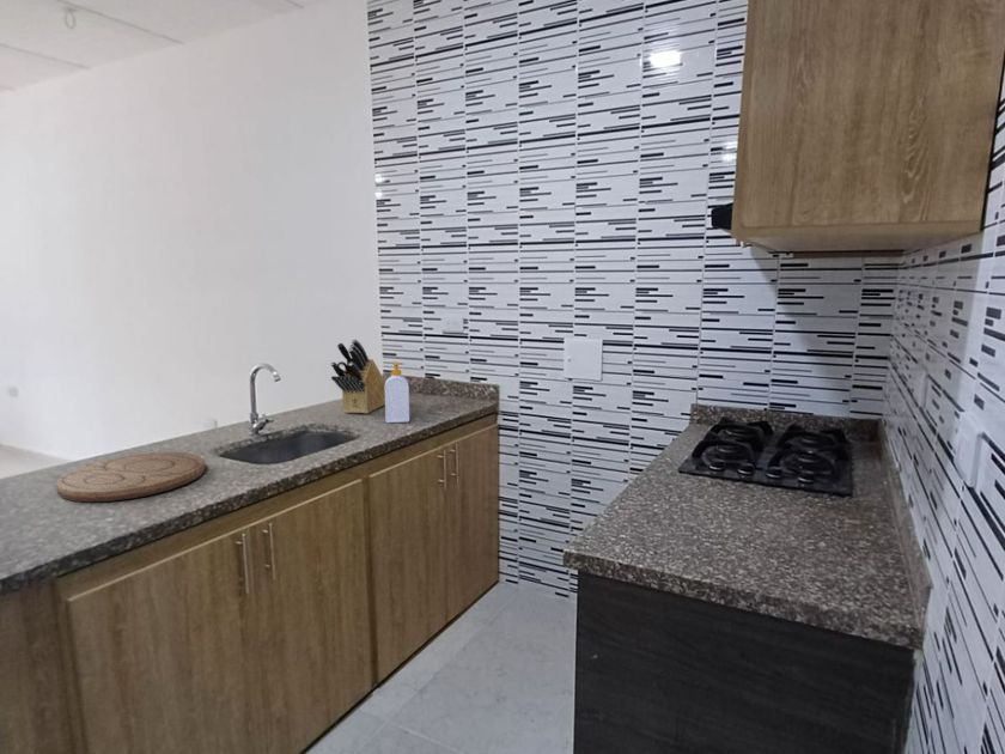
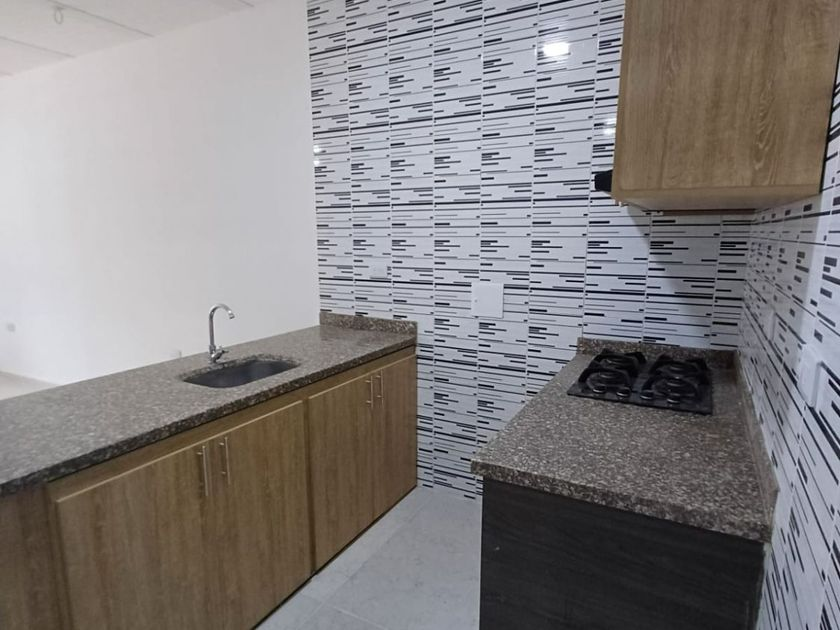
- cutting board [55,451,206,504]
- soap bottle [384,360,410,424]
- knife block [329,339,386,415]
